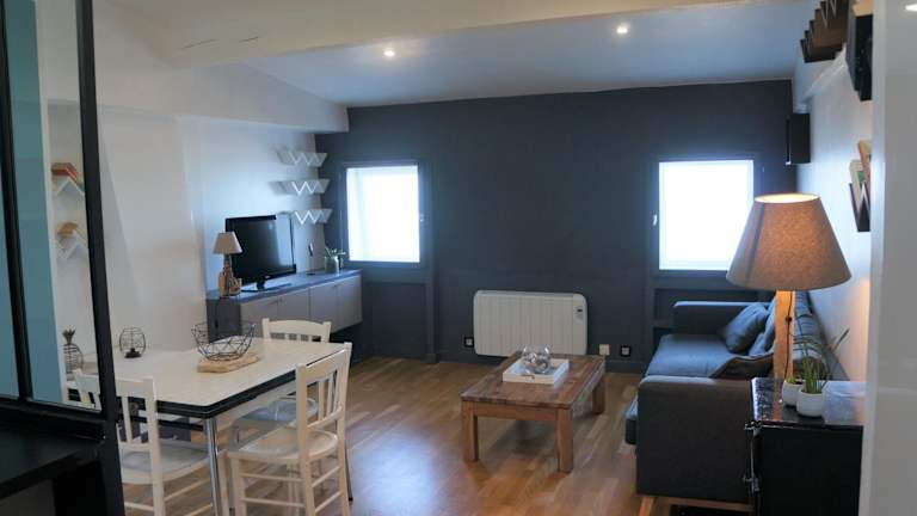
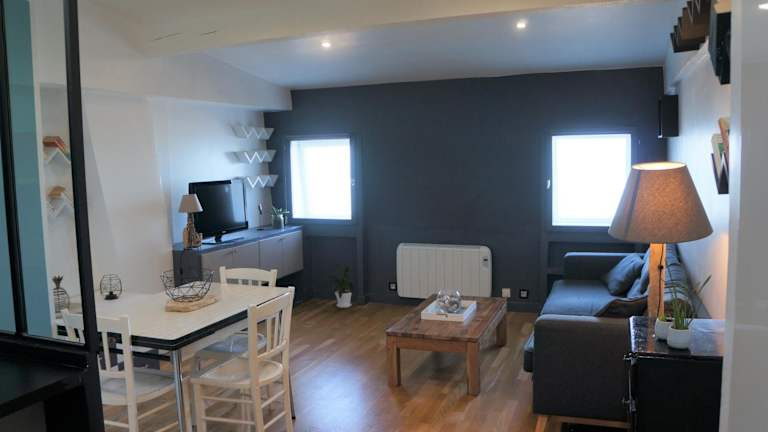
+ house plant [320,260,356,309]
